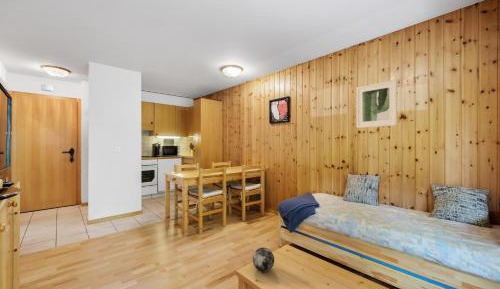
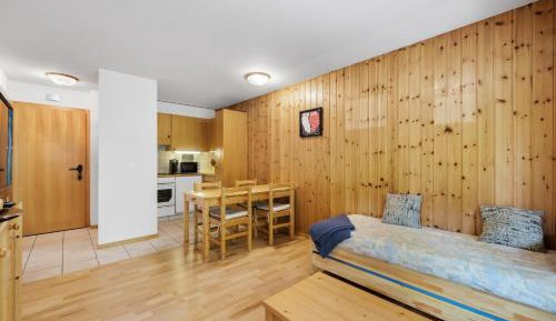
- decorative orb [252,247,275,273]
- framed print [355,79,398,129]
